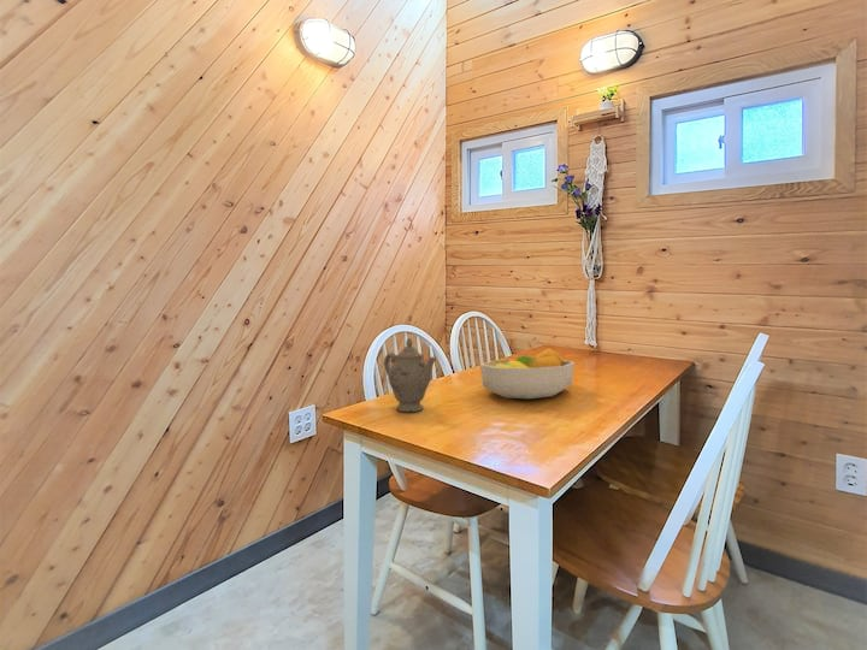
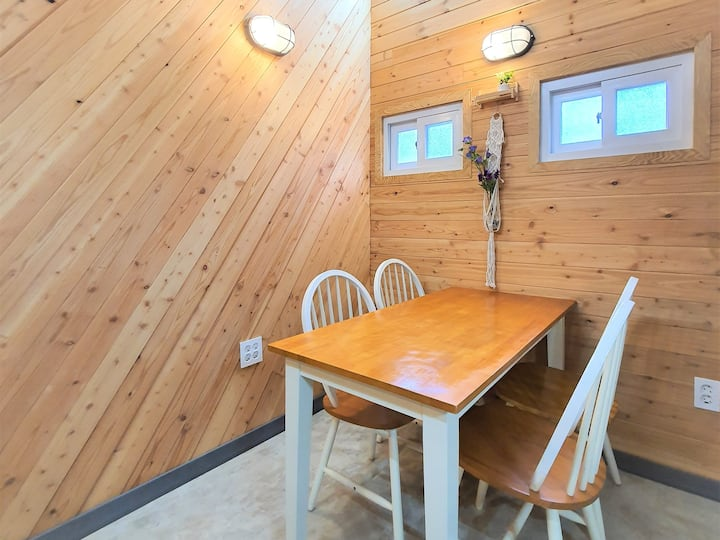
- chinaware [383,337,438,413]
- fruit bowl [479,347,576,400]
